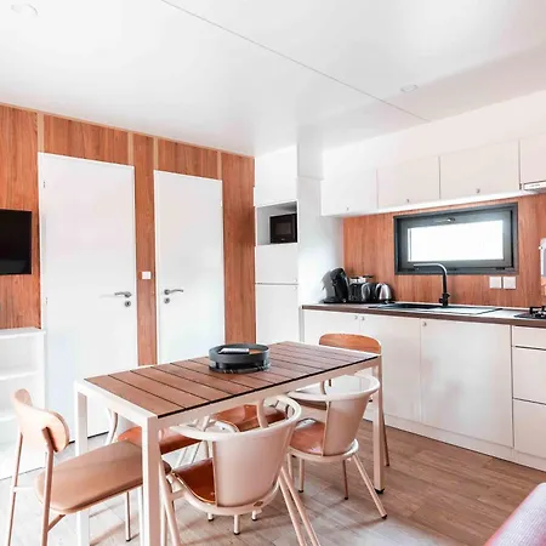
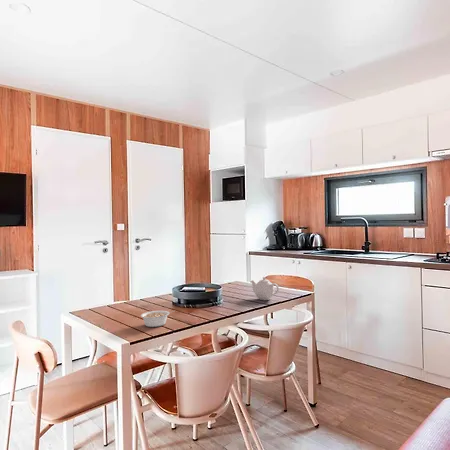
+ legume [140,310,174,328]
+ teapot [250,276,280,301]
